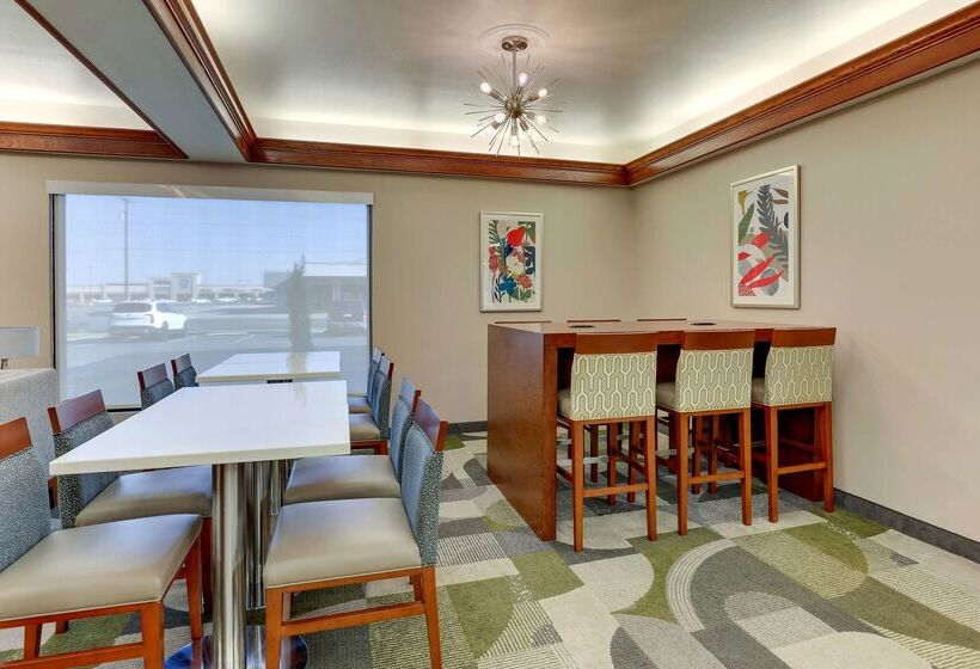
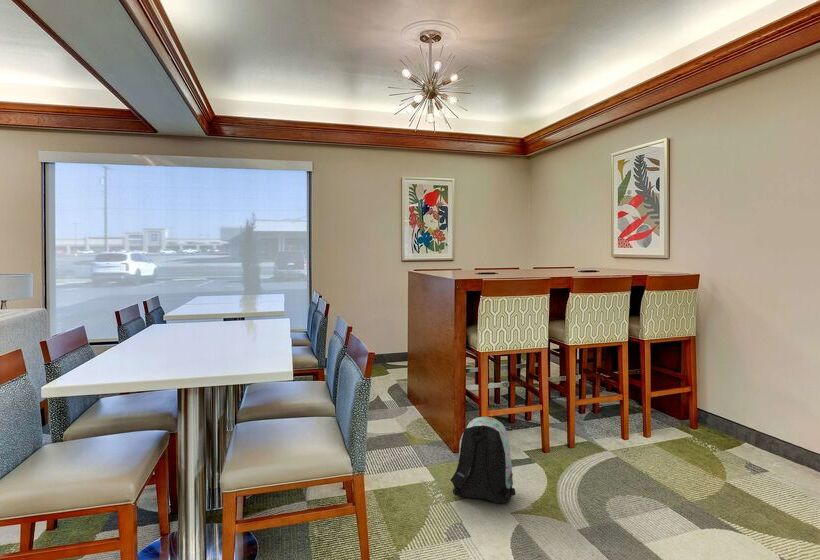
+ backpack [449,416,516,504]
